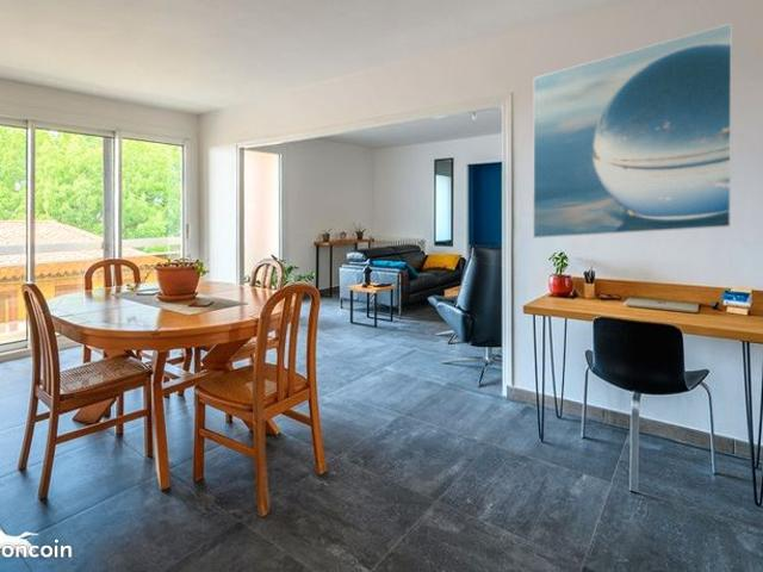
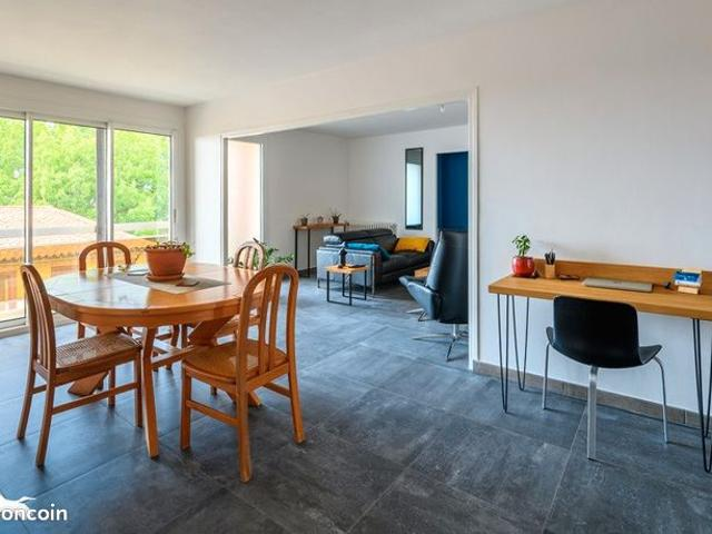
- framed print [532,21,733,240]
